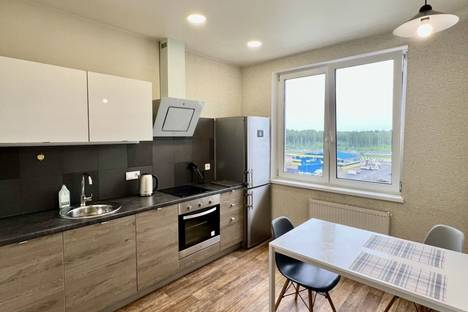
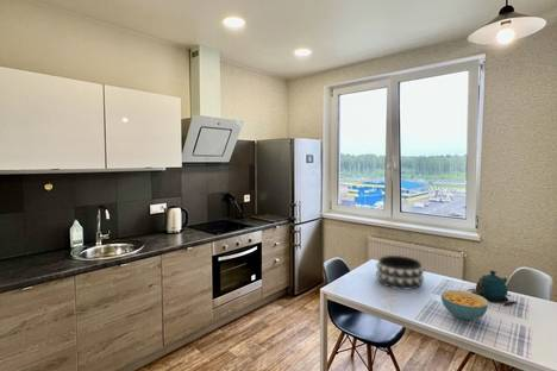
+ cereal bowl [440,289,489,321]
+ decorative bowl [375,254,425,290]
+ teapot [468,270,517,307]
